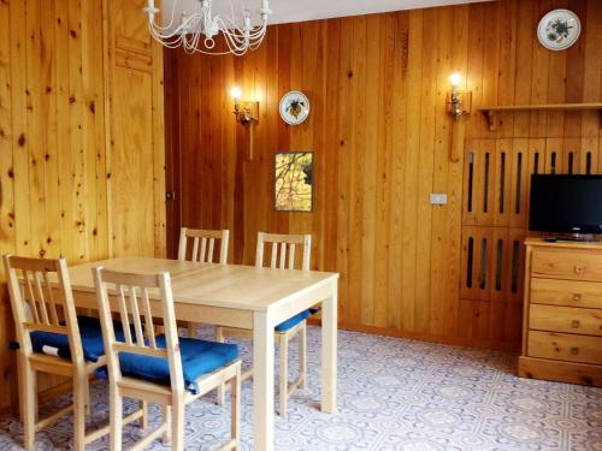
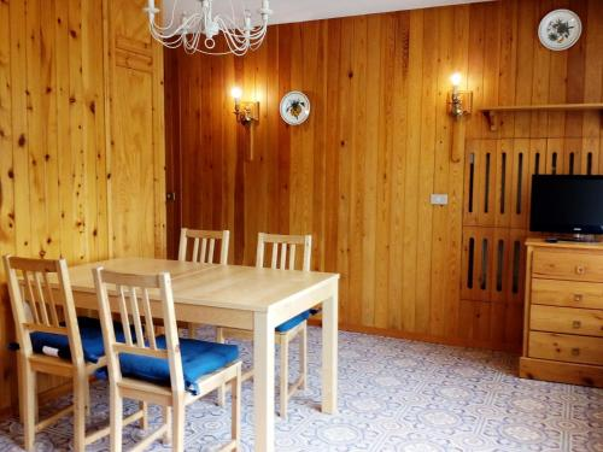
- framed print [272,150,315,214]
